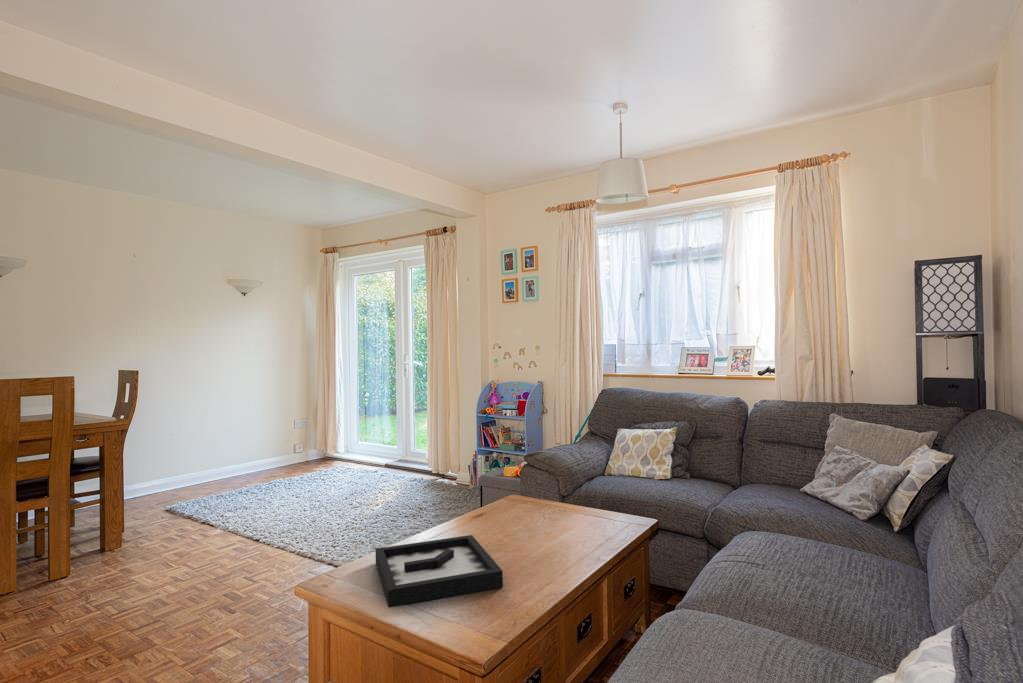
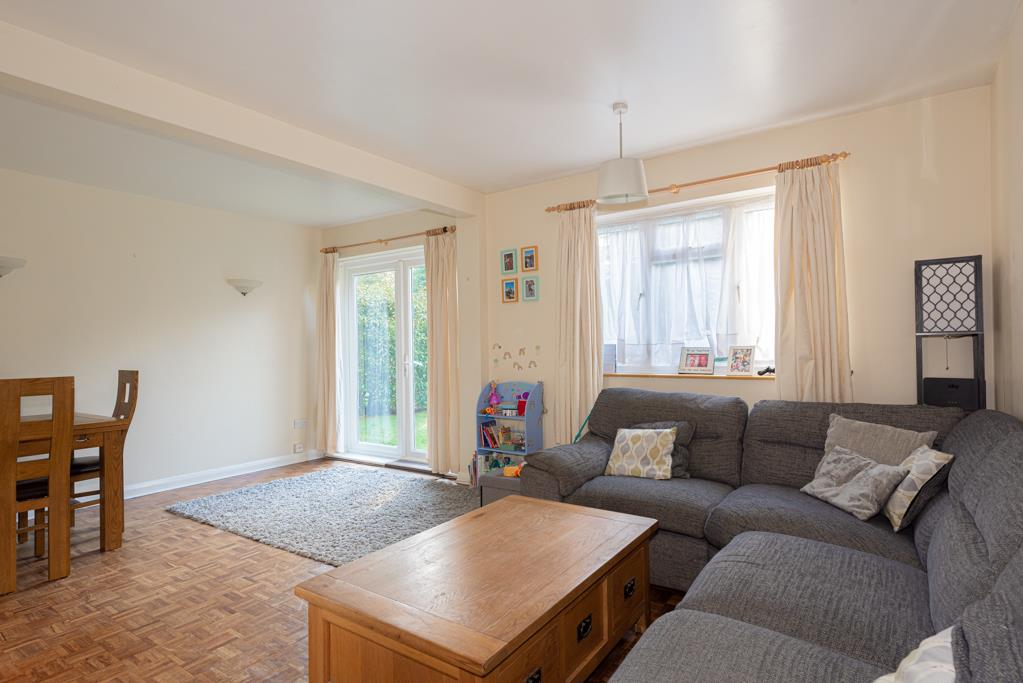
- decorative tray [374,534,504,609]
